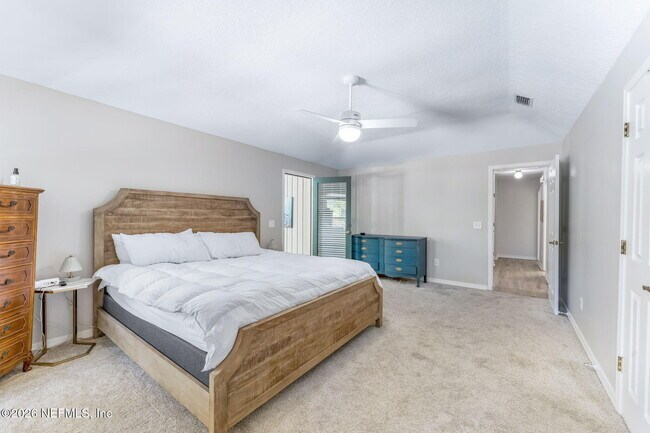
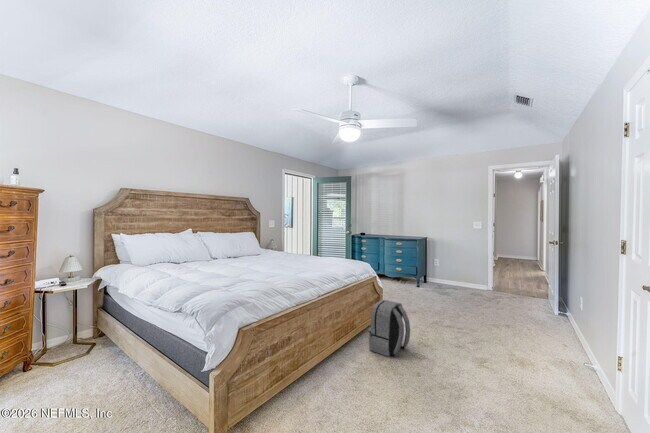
+ backpack [367,299,411,358]
